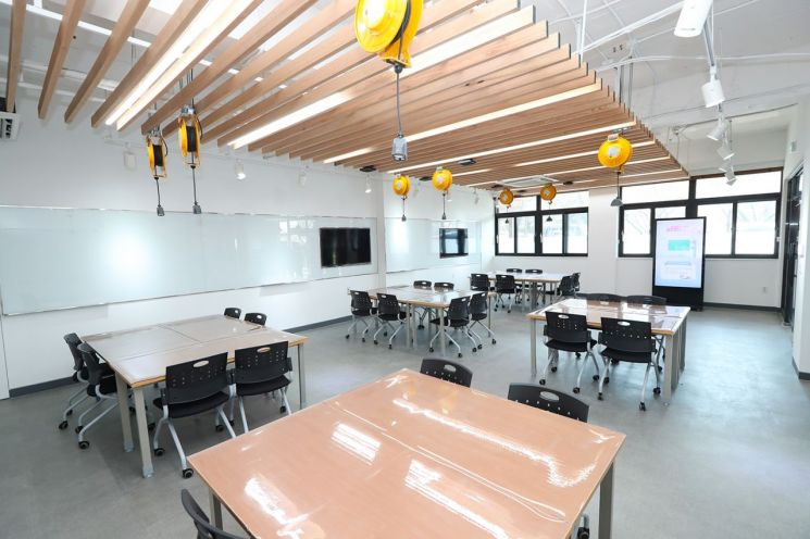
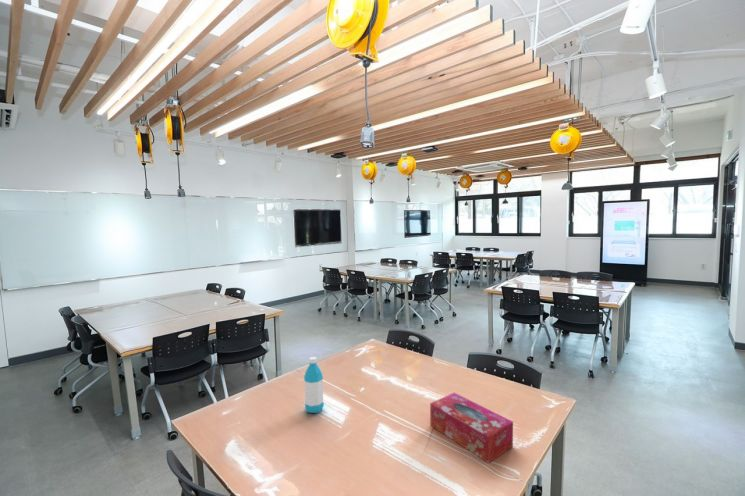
+ tissue box [429,392,514,464]
+ water bottle [303,356,325,414]
